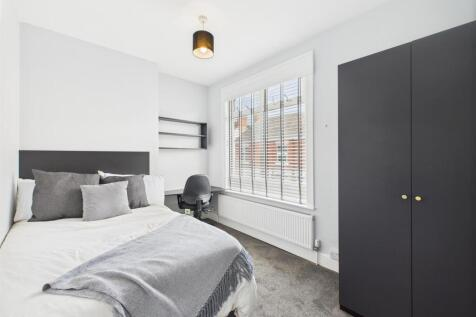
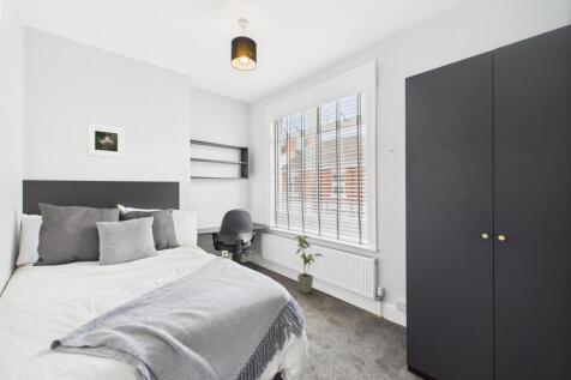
+ house plant [294,235,324,295]
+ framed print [86,122,126,159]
